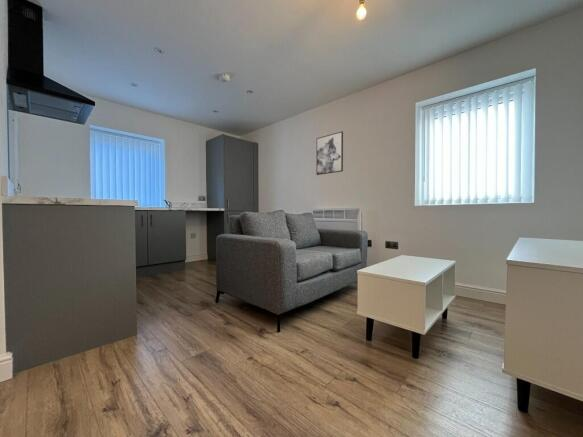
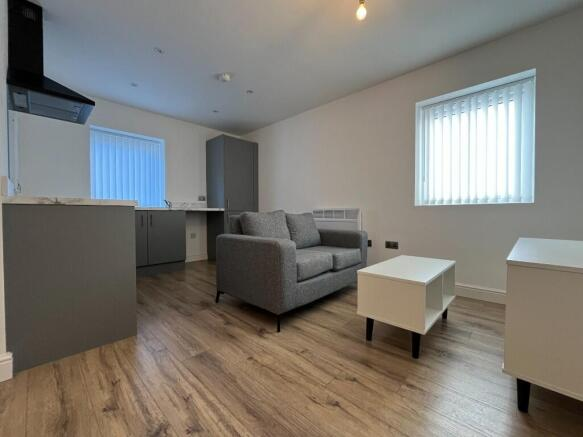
- wall art [315,130,344,176]
